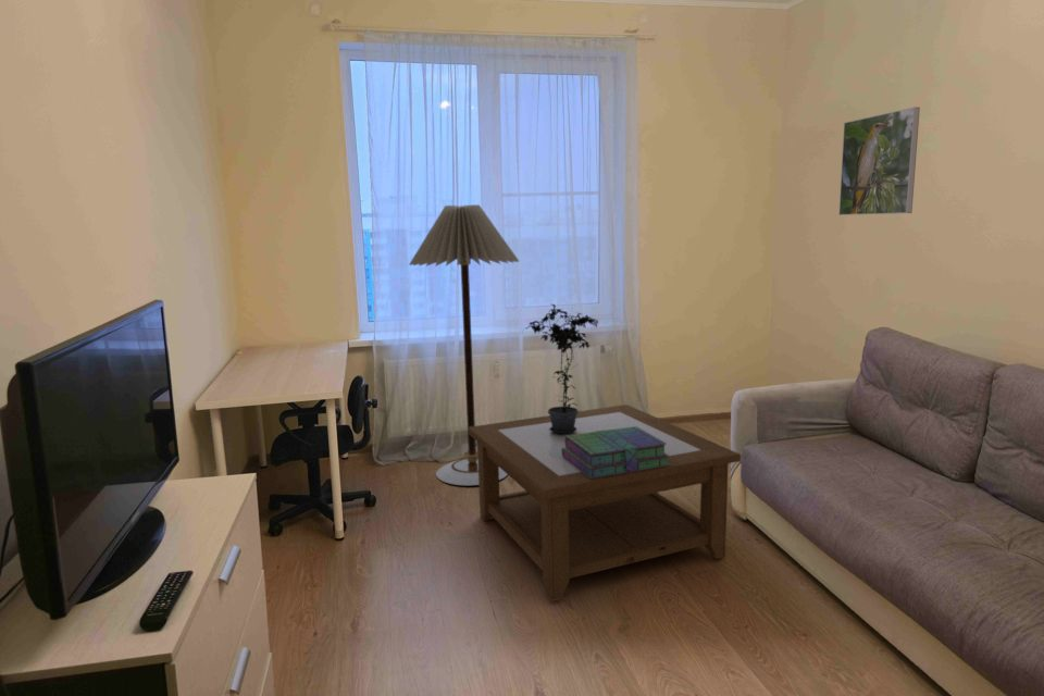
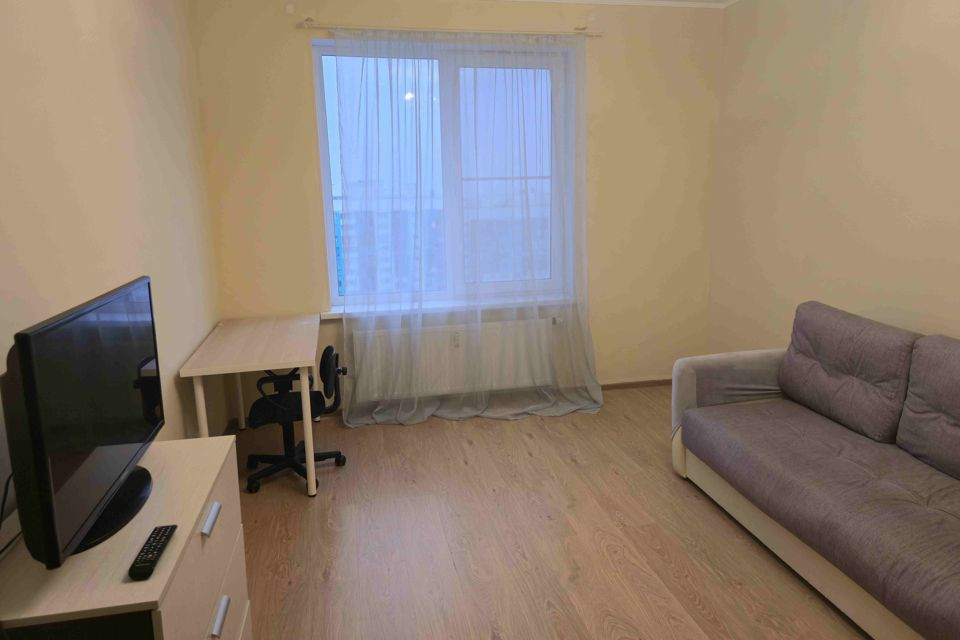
- stack of books [562,426,670,478]
- coffee table [467,403,742,602]
- potted plant [522,303,599,434]
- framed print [837,105,921,216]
- floor lamp [409,203,521,486]
